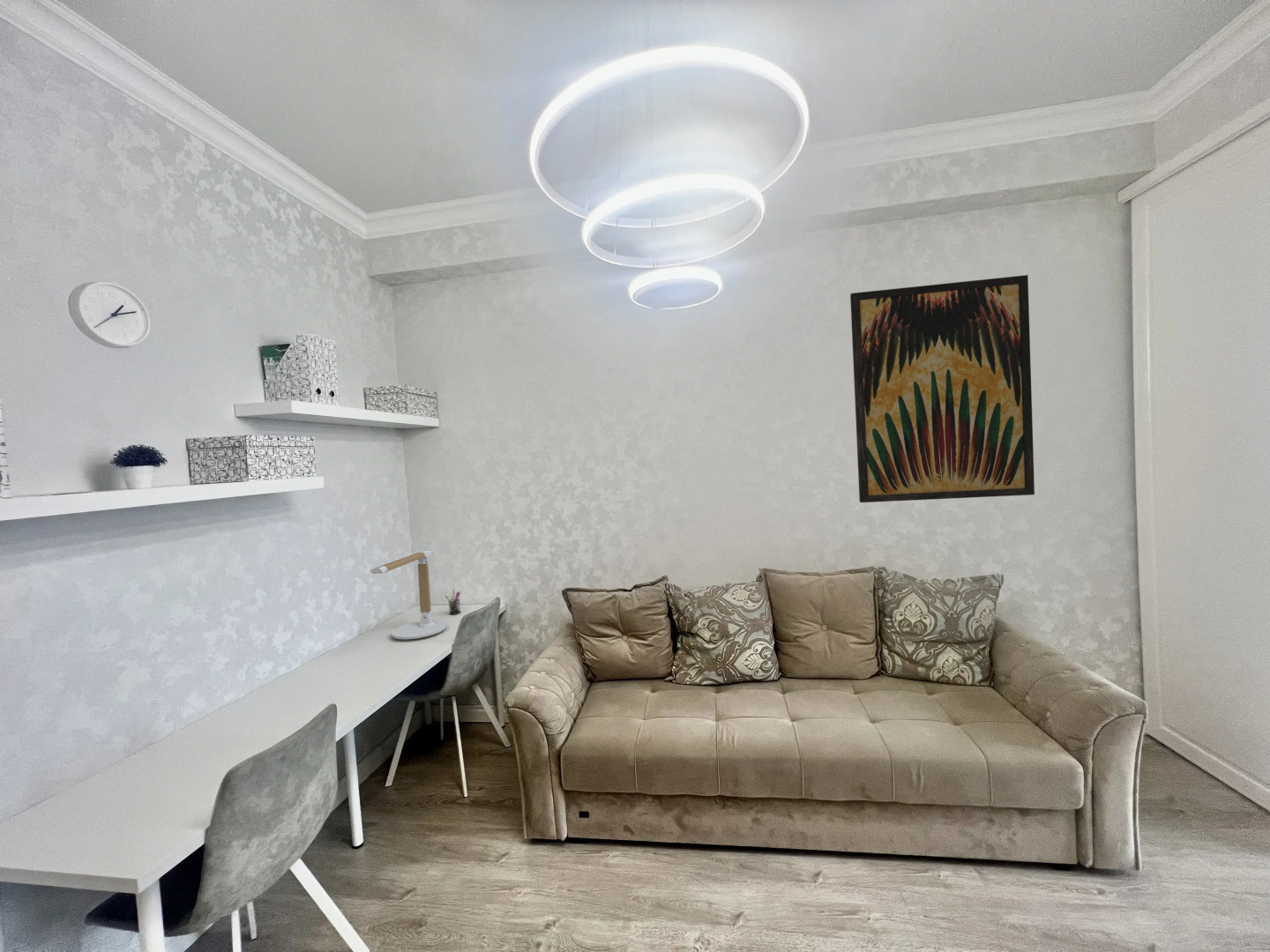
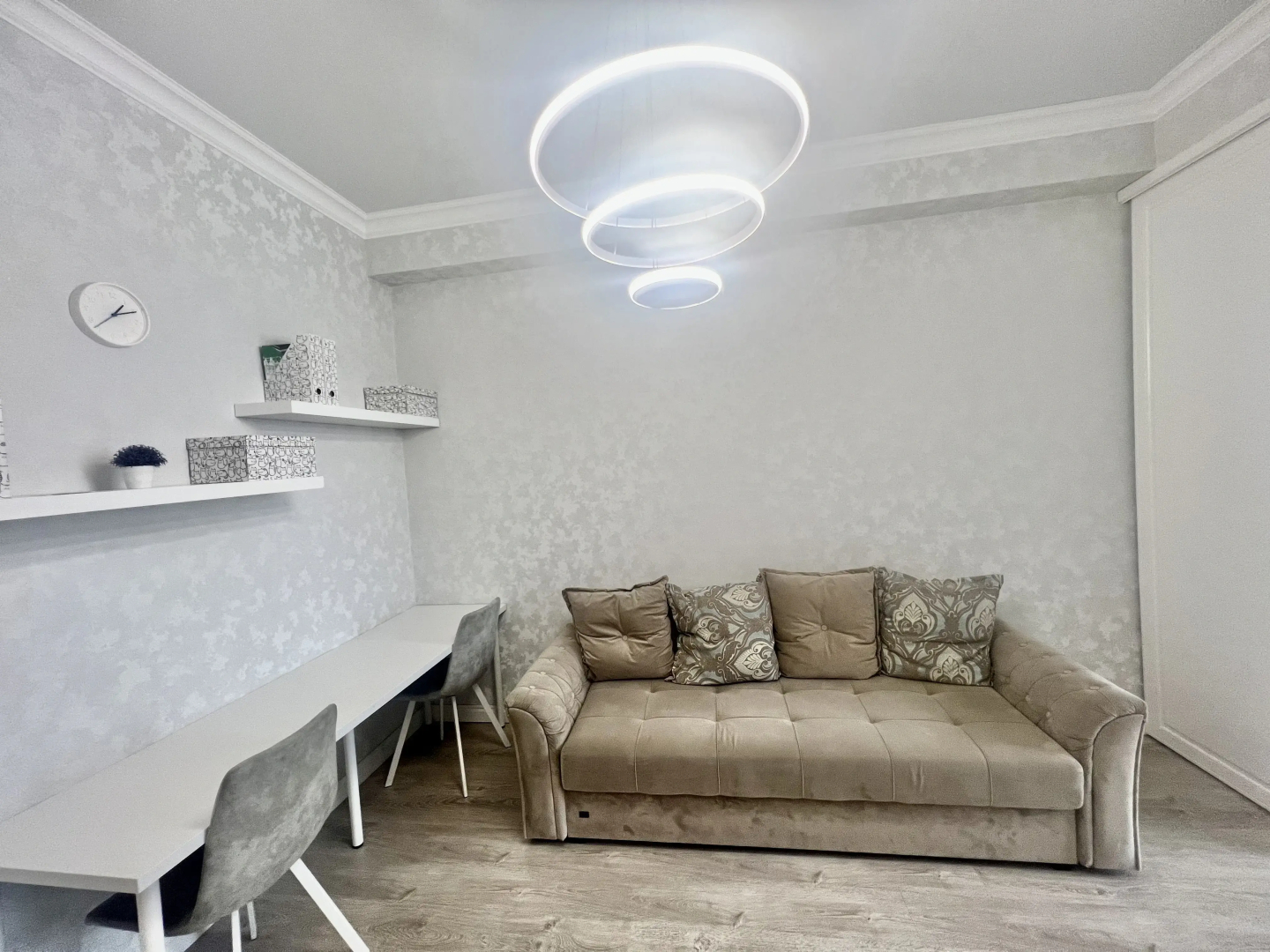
- desk lamp [370,549,448,640]
- wall art [849,274,1035,503]
- pen holder [444,589,461,615]
